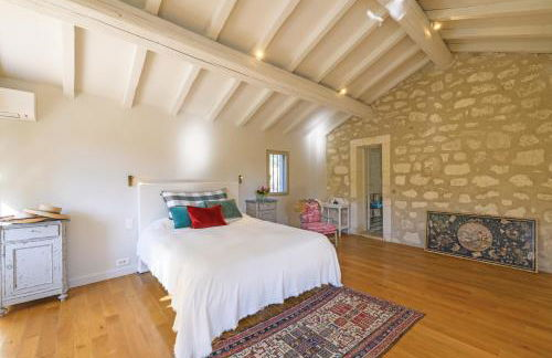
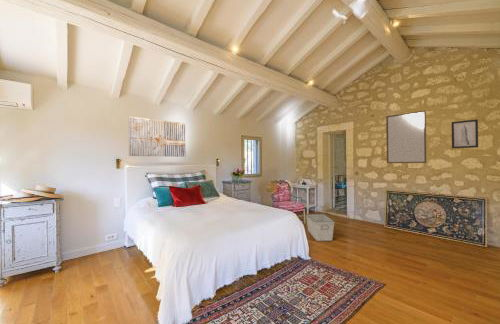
+ wall art [451,118,479,149]
+ storage bin [305,213,335,242]
+ wall art [128,115,186,158]
+ home mirror [385,110,428,164]
